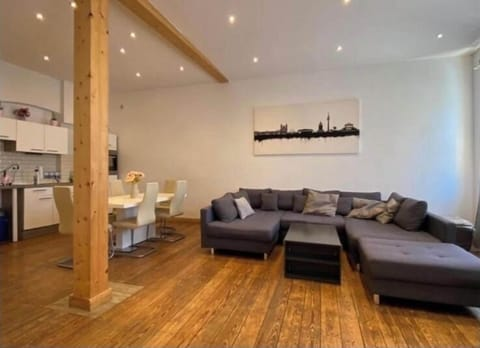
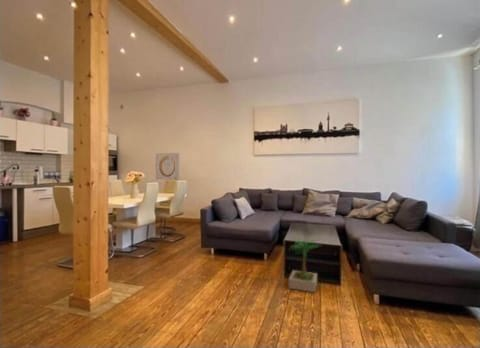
+ potted plant [288,236,323,293]
+ wall art [155,152,180,181]
